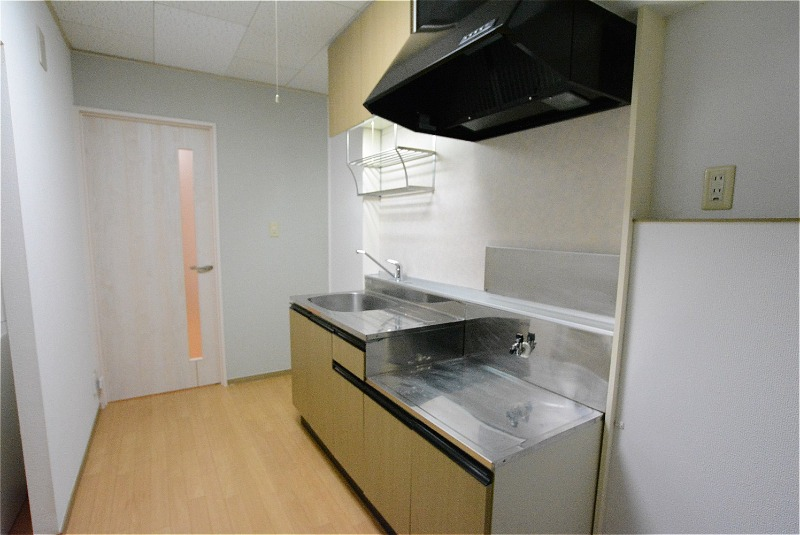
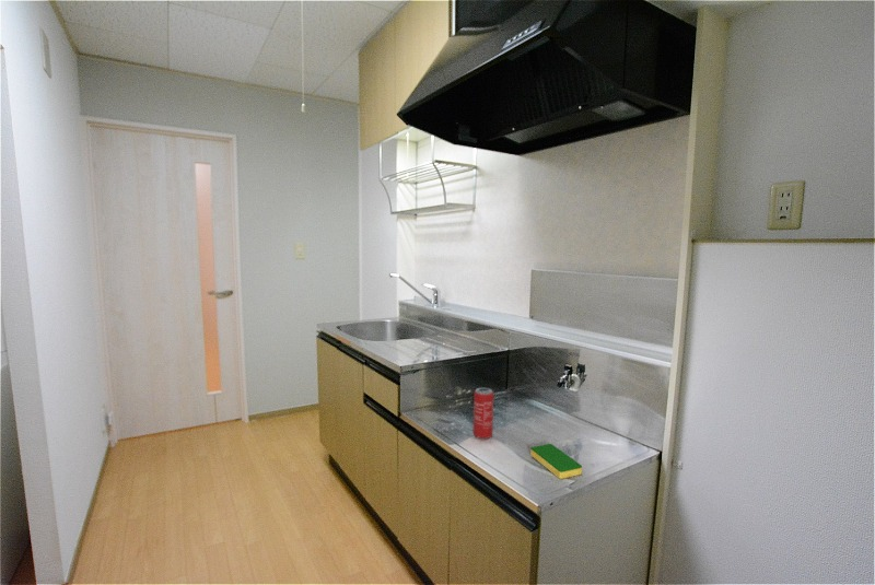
+ beverage can [472,387,494,440]
+ dish sponge [529,443,583,480]
